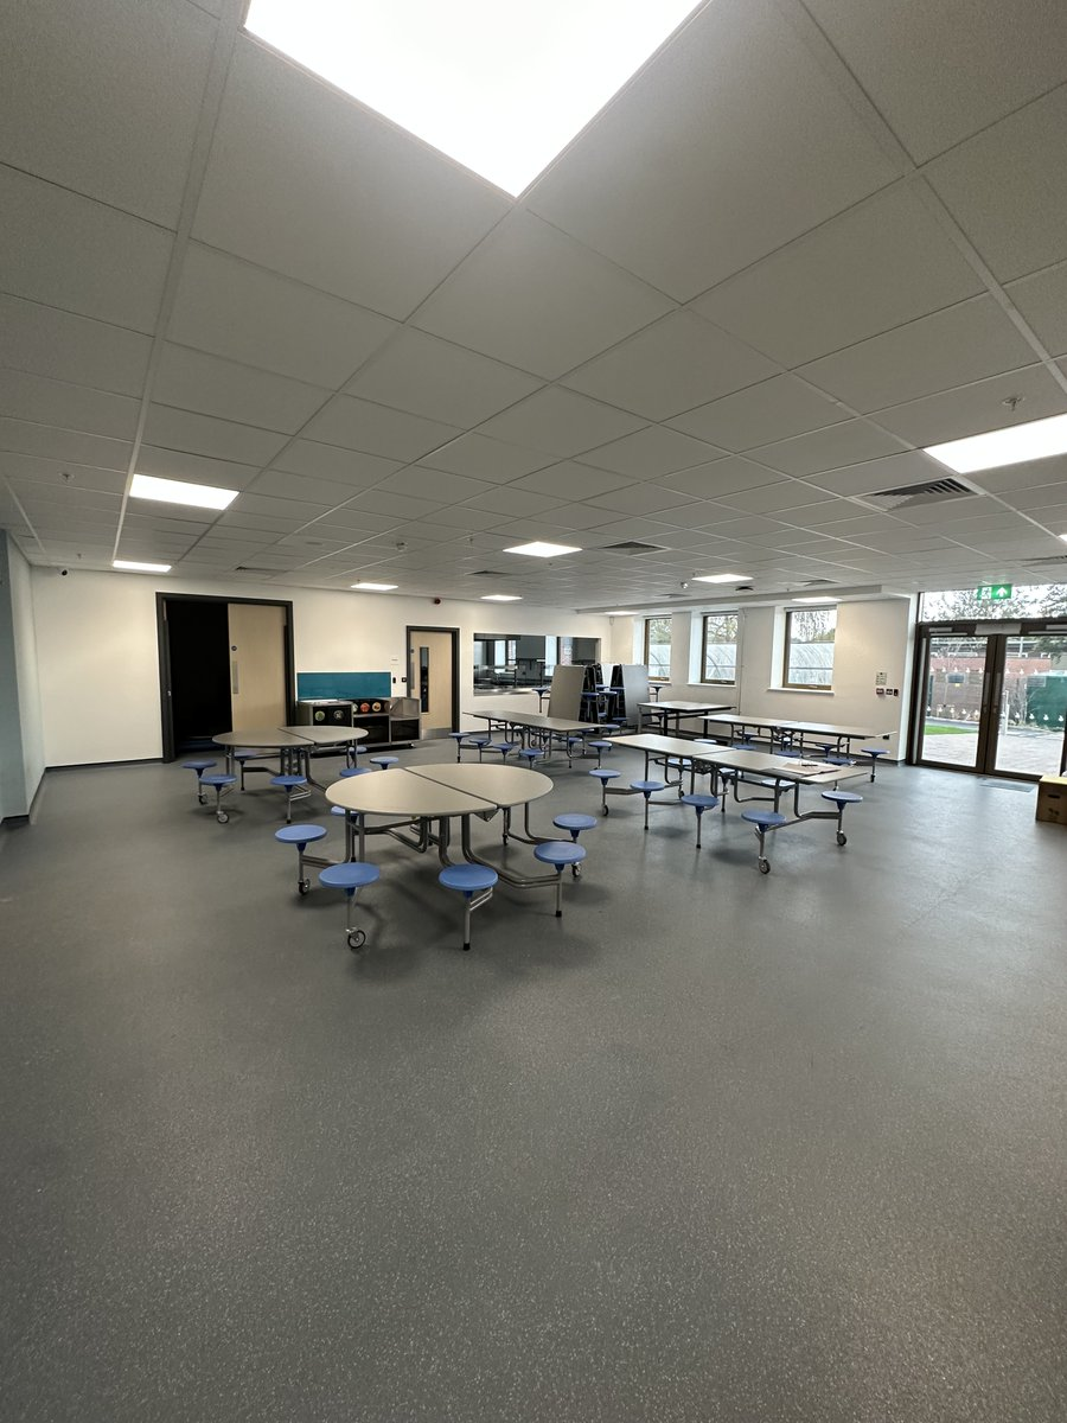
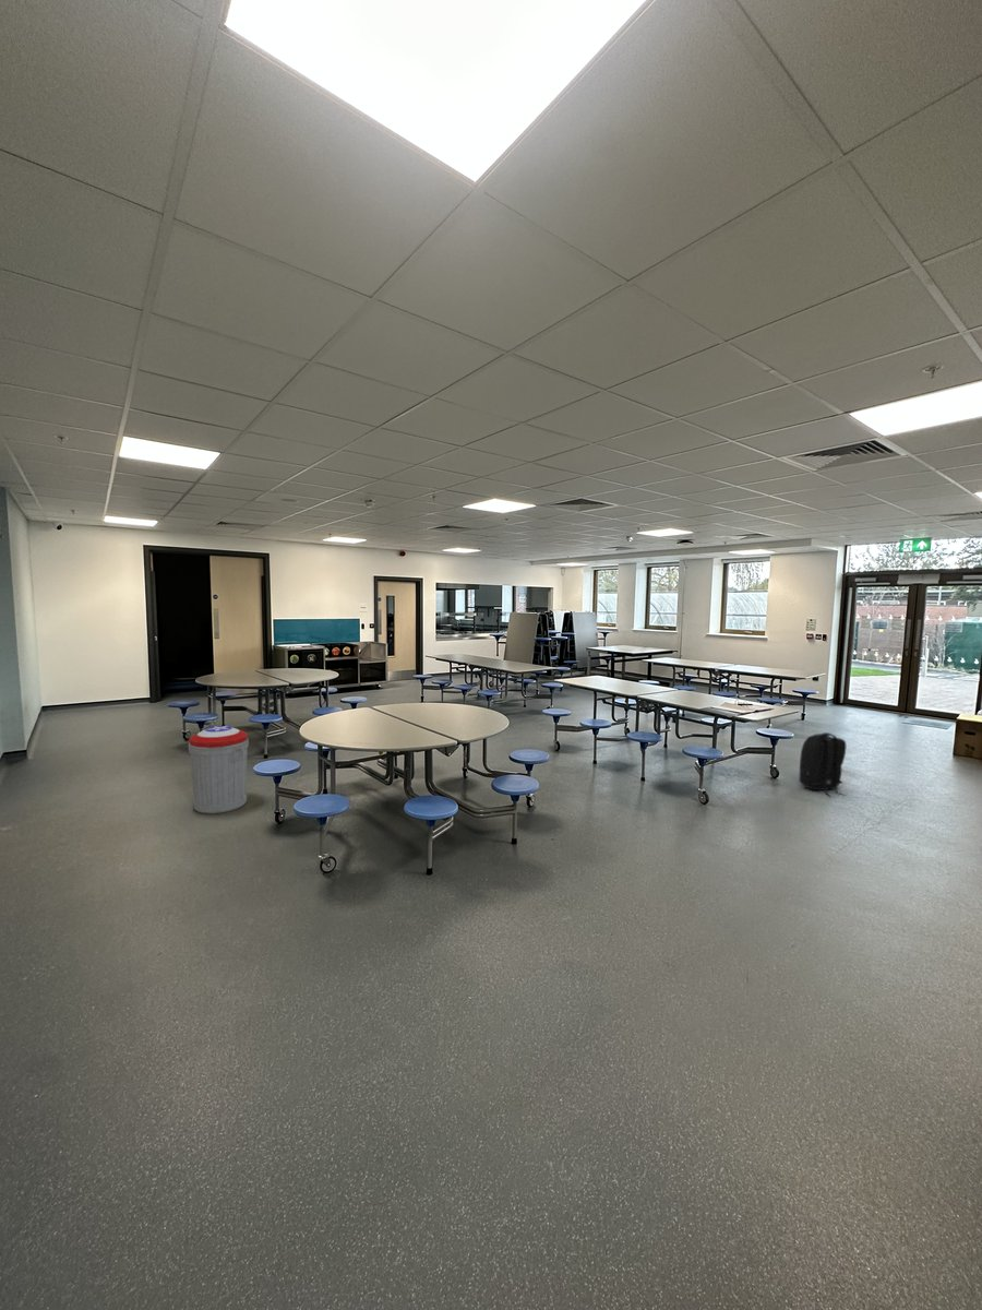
+ backpack [799,731,848,798]
+ trash can [188,725,250,814]
